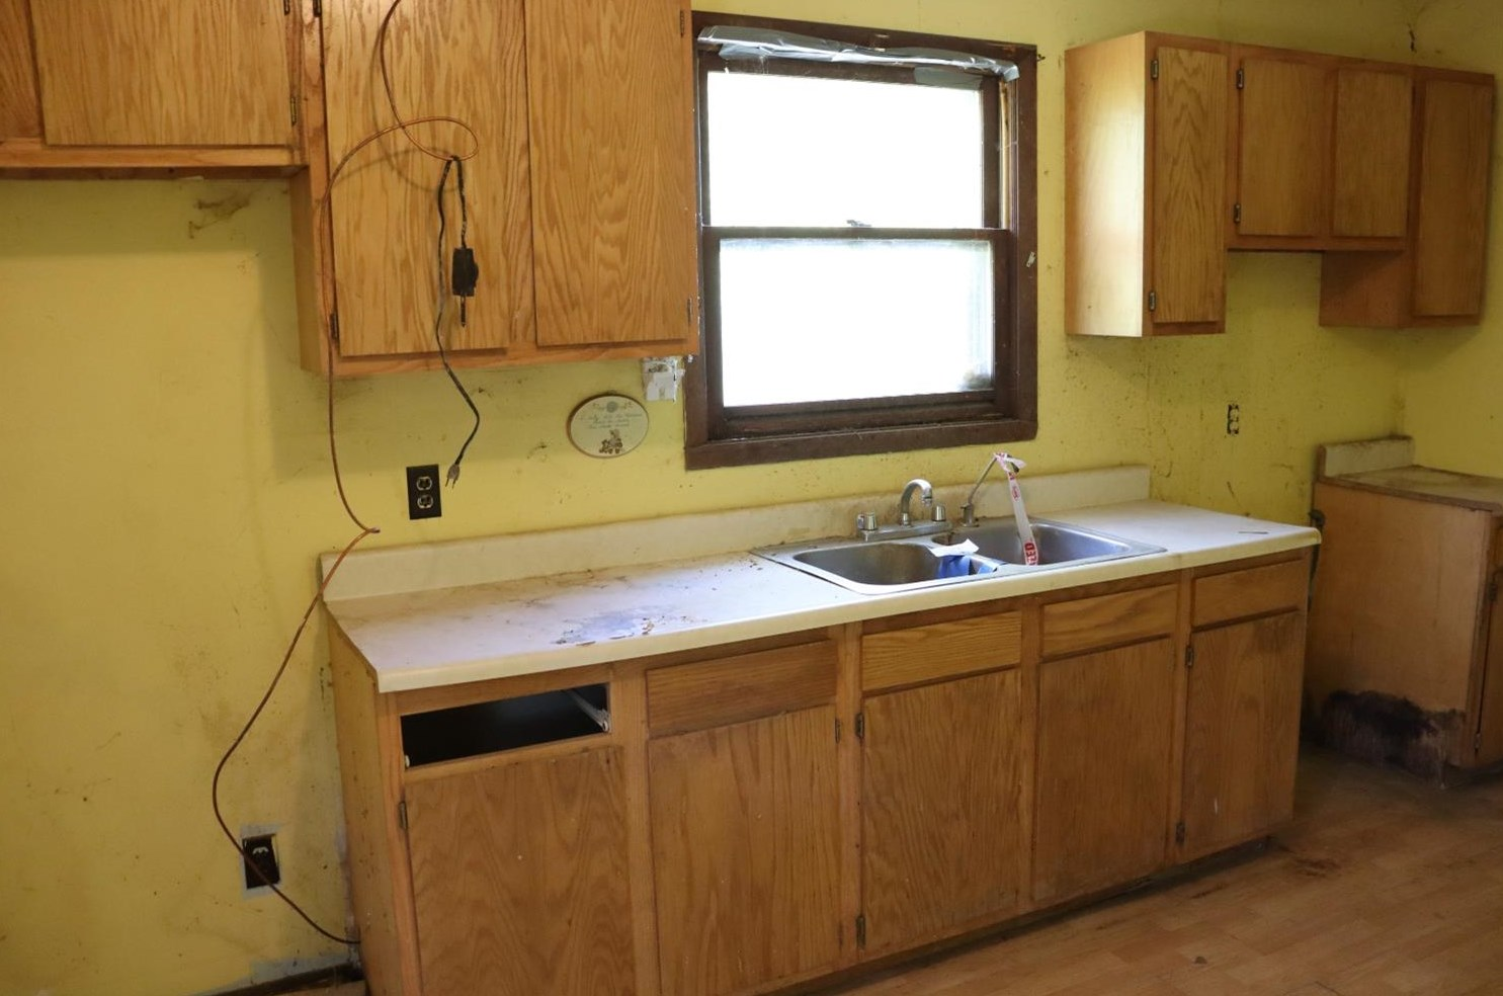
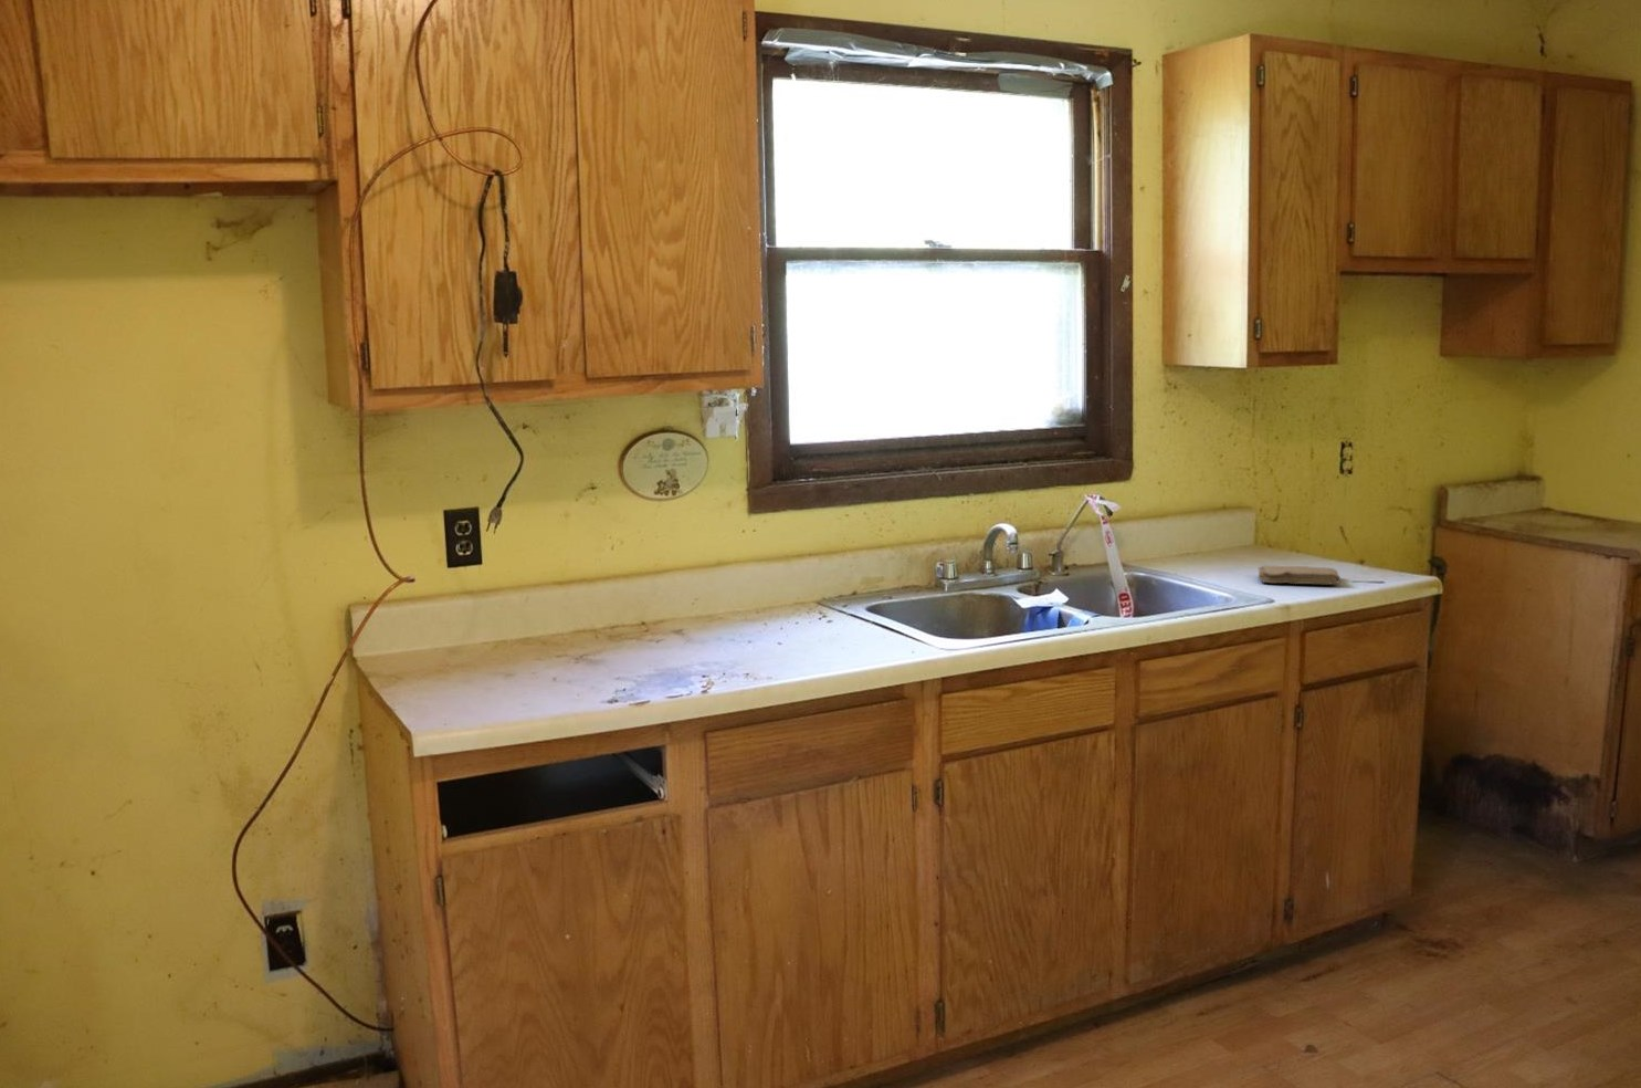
+ washcloth [1256,563,1341,586]
